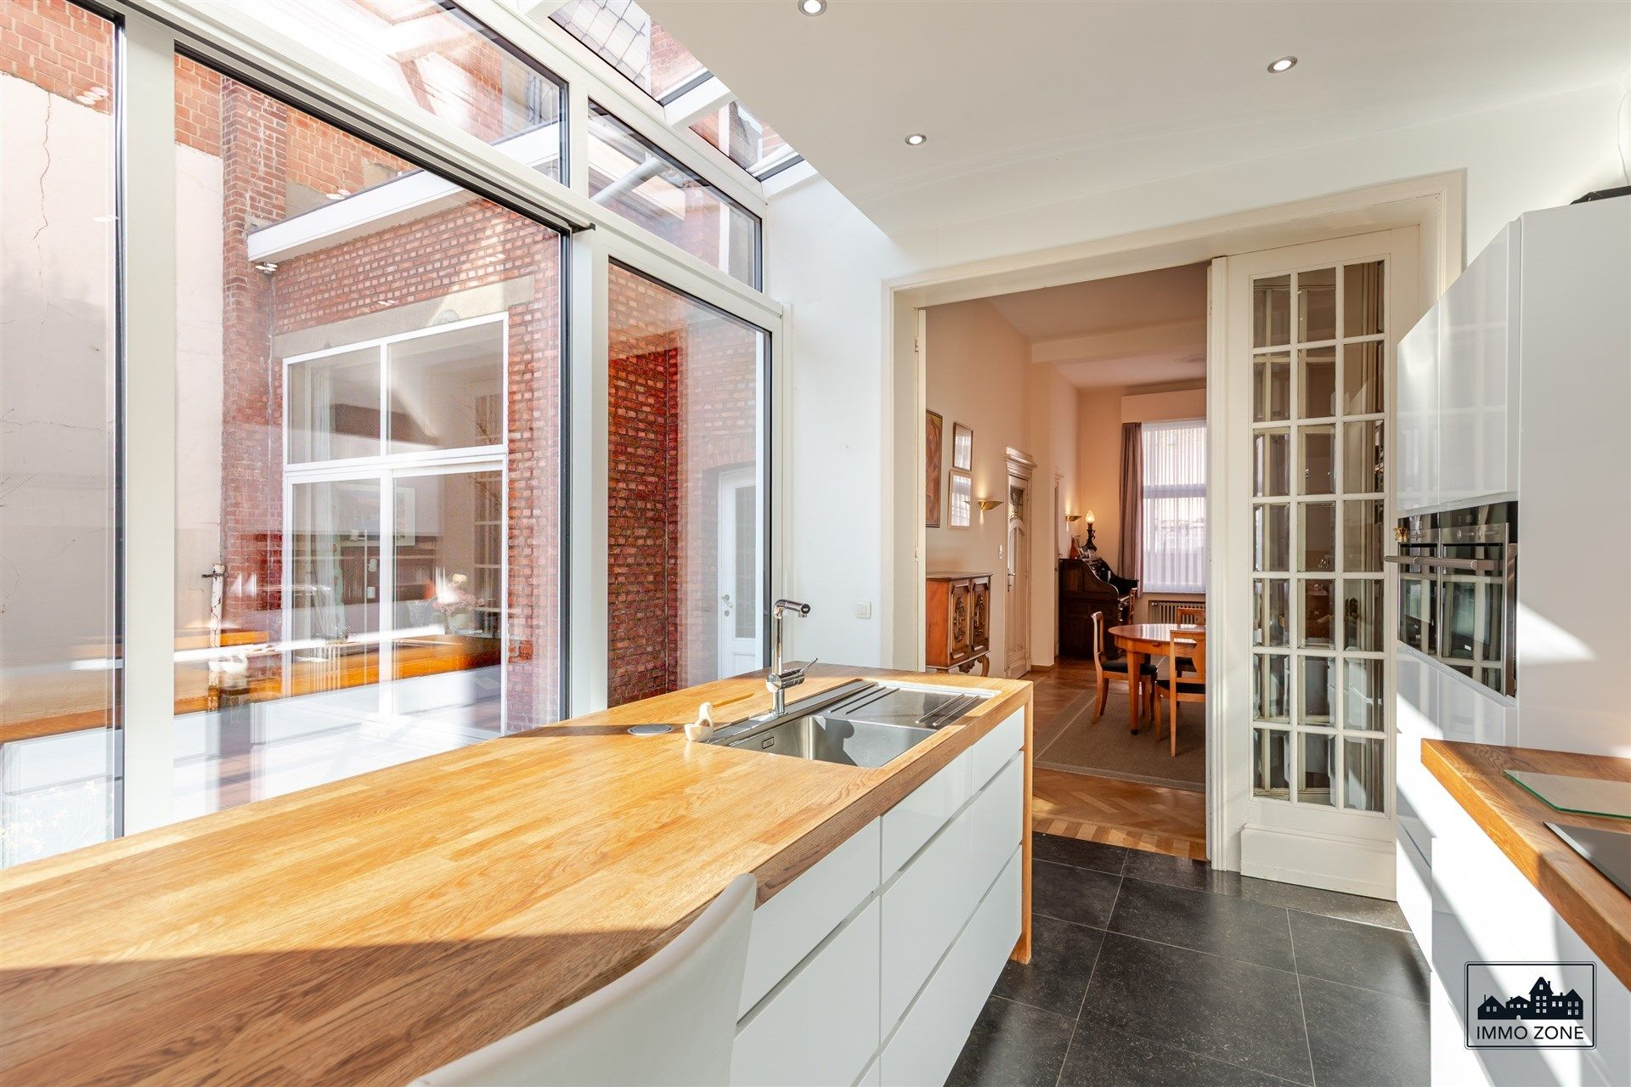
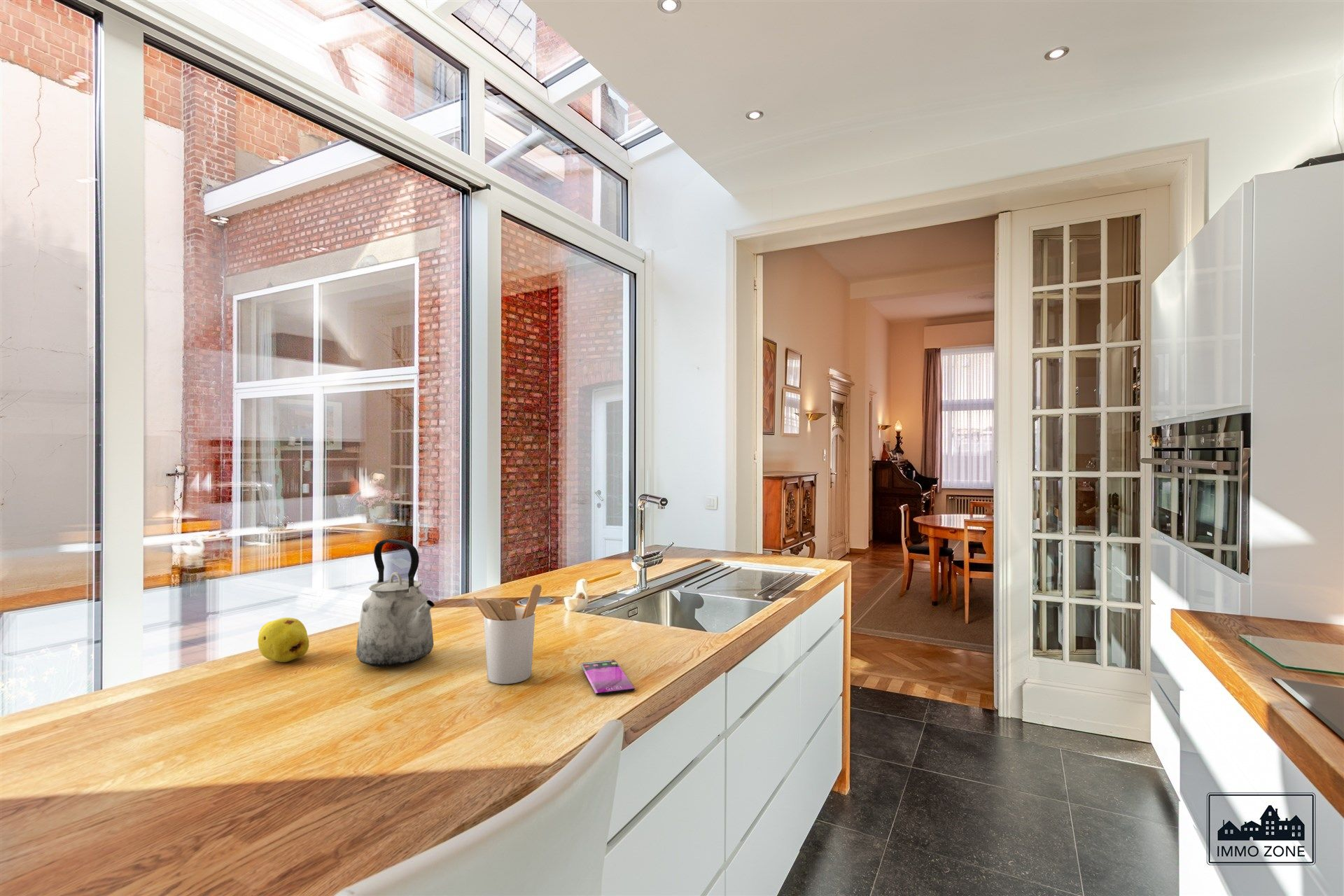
+ fruit [258,617,309,663]
+ kettle [356,538,435,668]
+ utensil holder [472,584,542,685]
+ smartphone [580,659,636,696]
